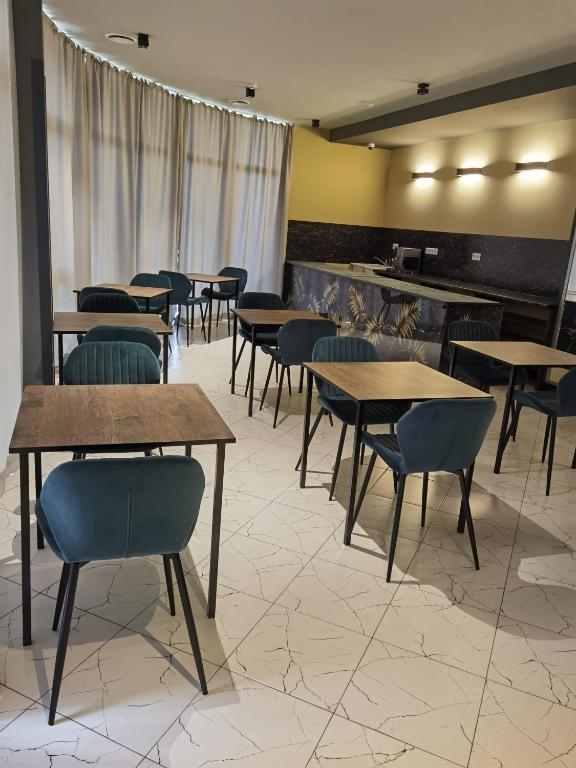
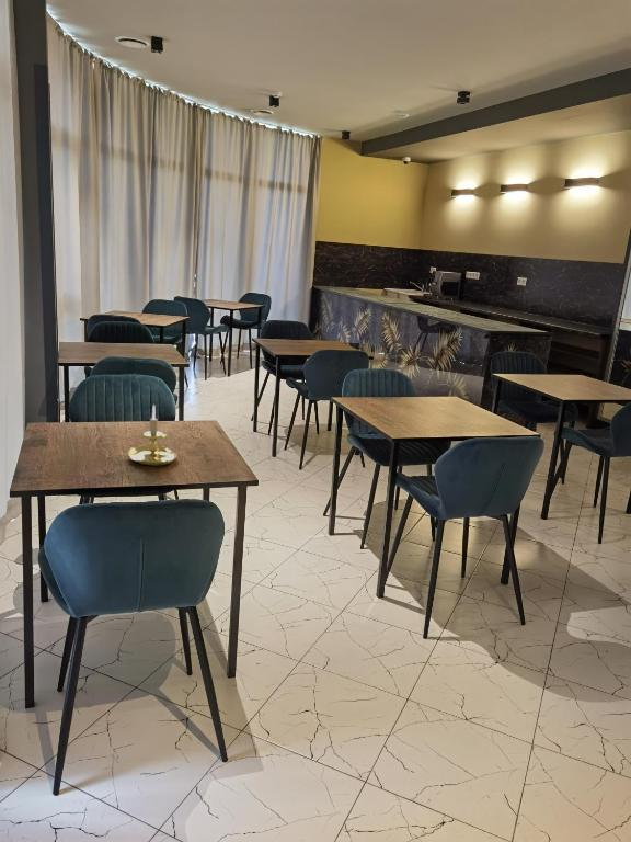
+ candle holder [127,403,179,467]
